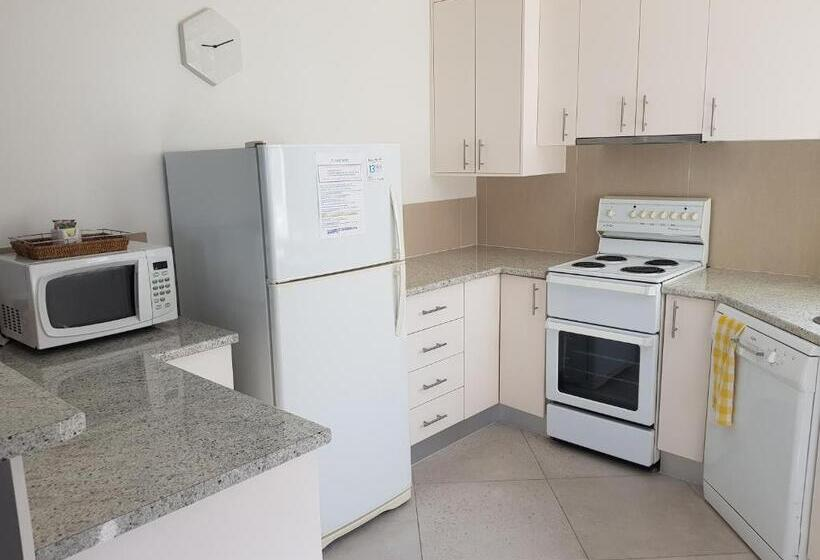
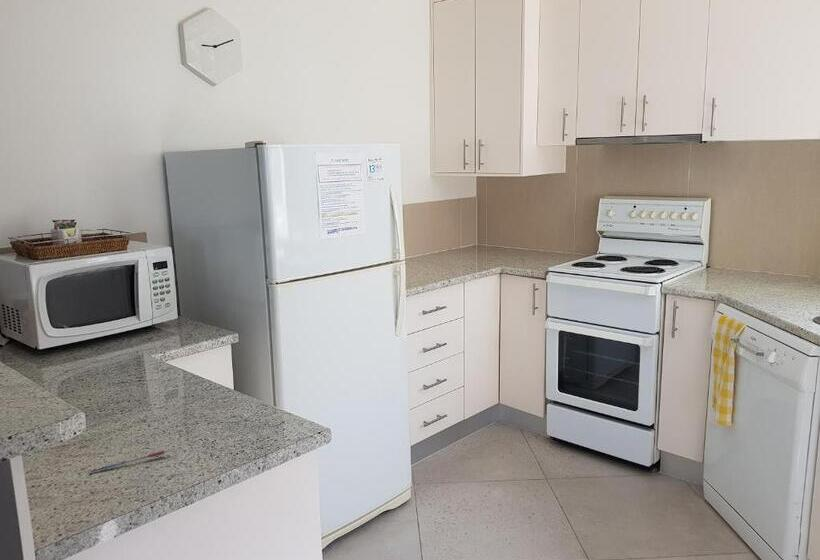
+ pen [87,450,166,474]
